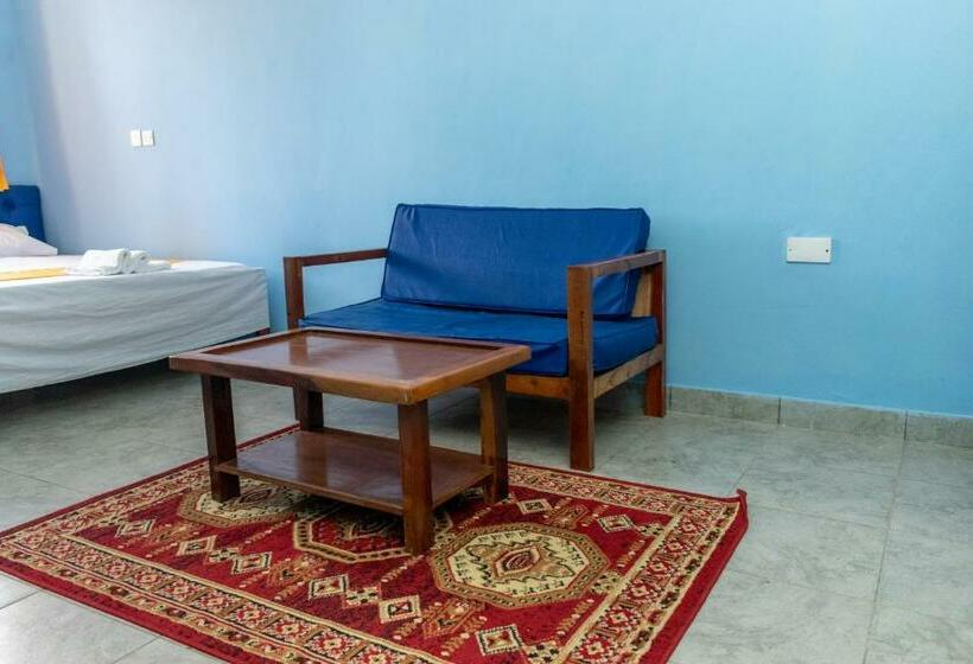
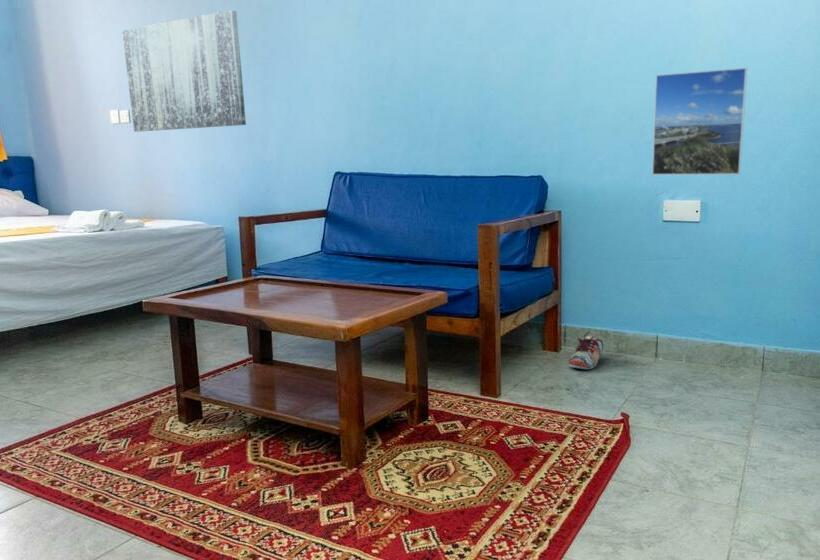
+ wall art [121,9,247,133]
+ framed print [651,66,748,176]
+ shoe [568,330,605,370]
